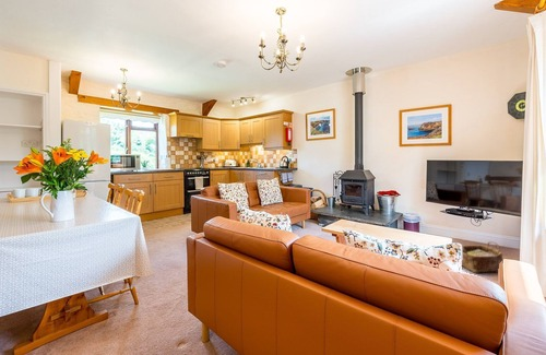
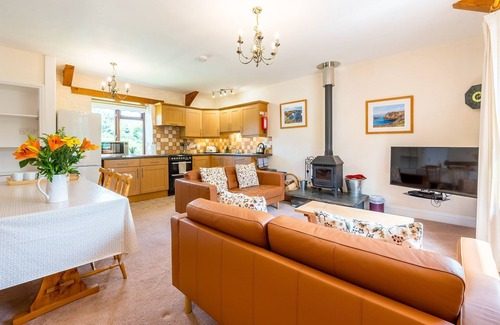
- woven basket [461,240,503,274]
